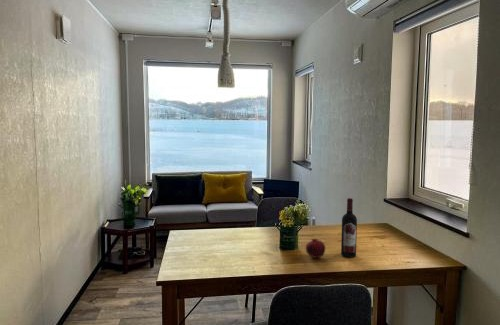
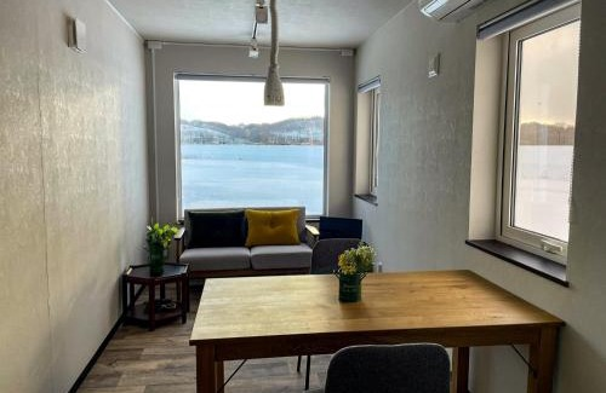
- wine bottle [340,197,358,258]
- fruit [305,238,326,259]
